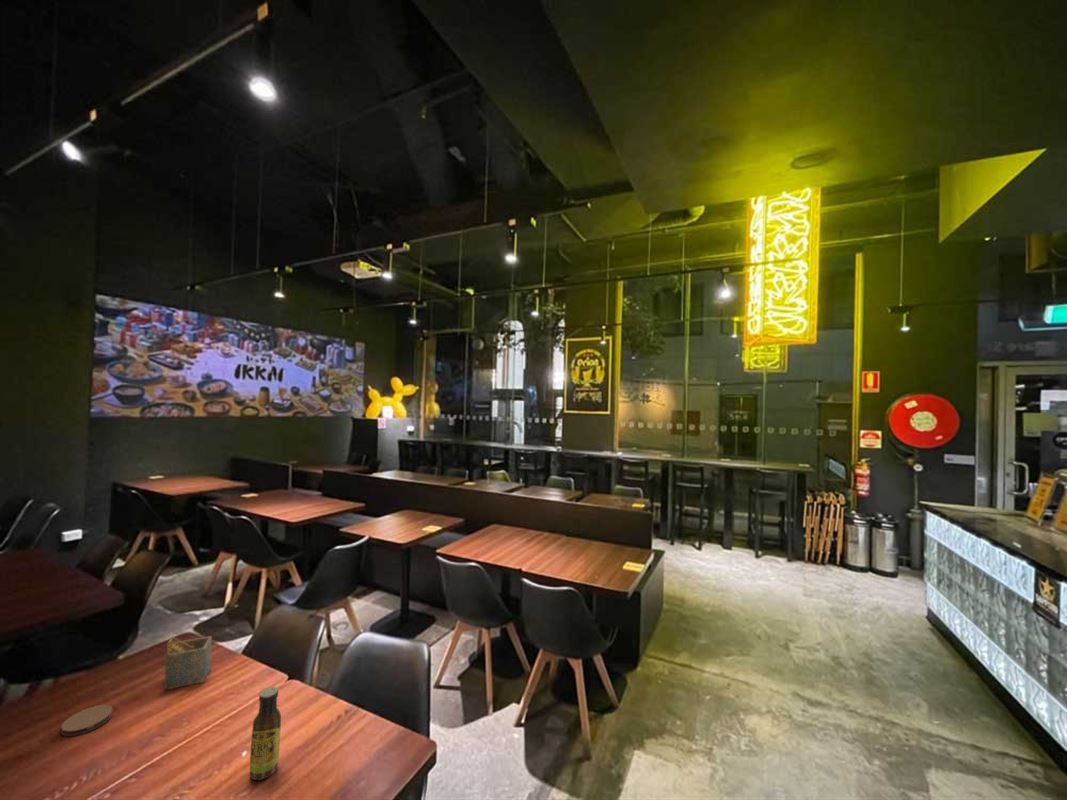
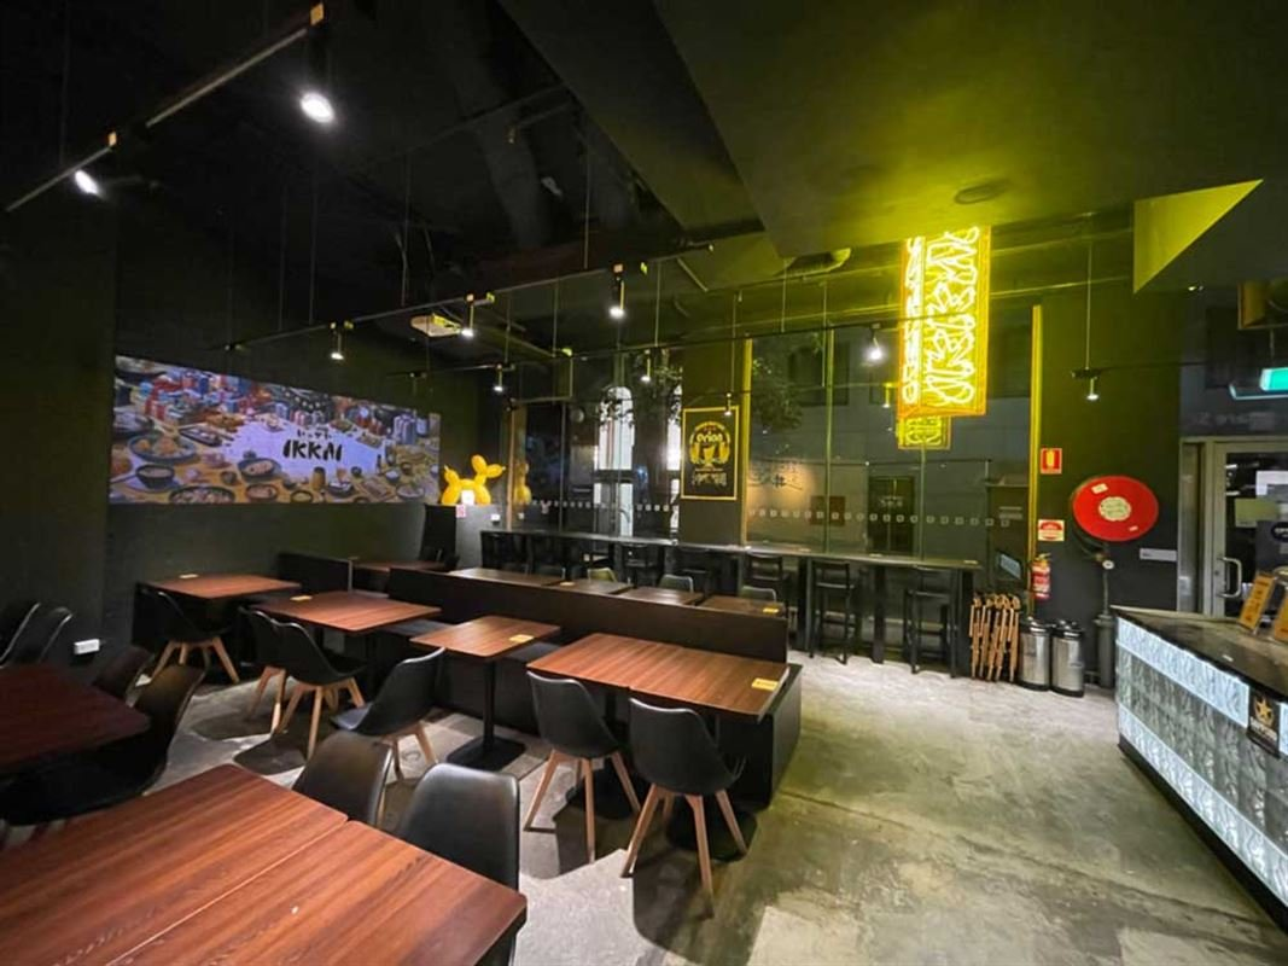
- coaster [60,704,114,737]
- napkin holder [163,635,213,691]
- sauce bottle [248,686,282,781]
